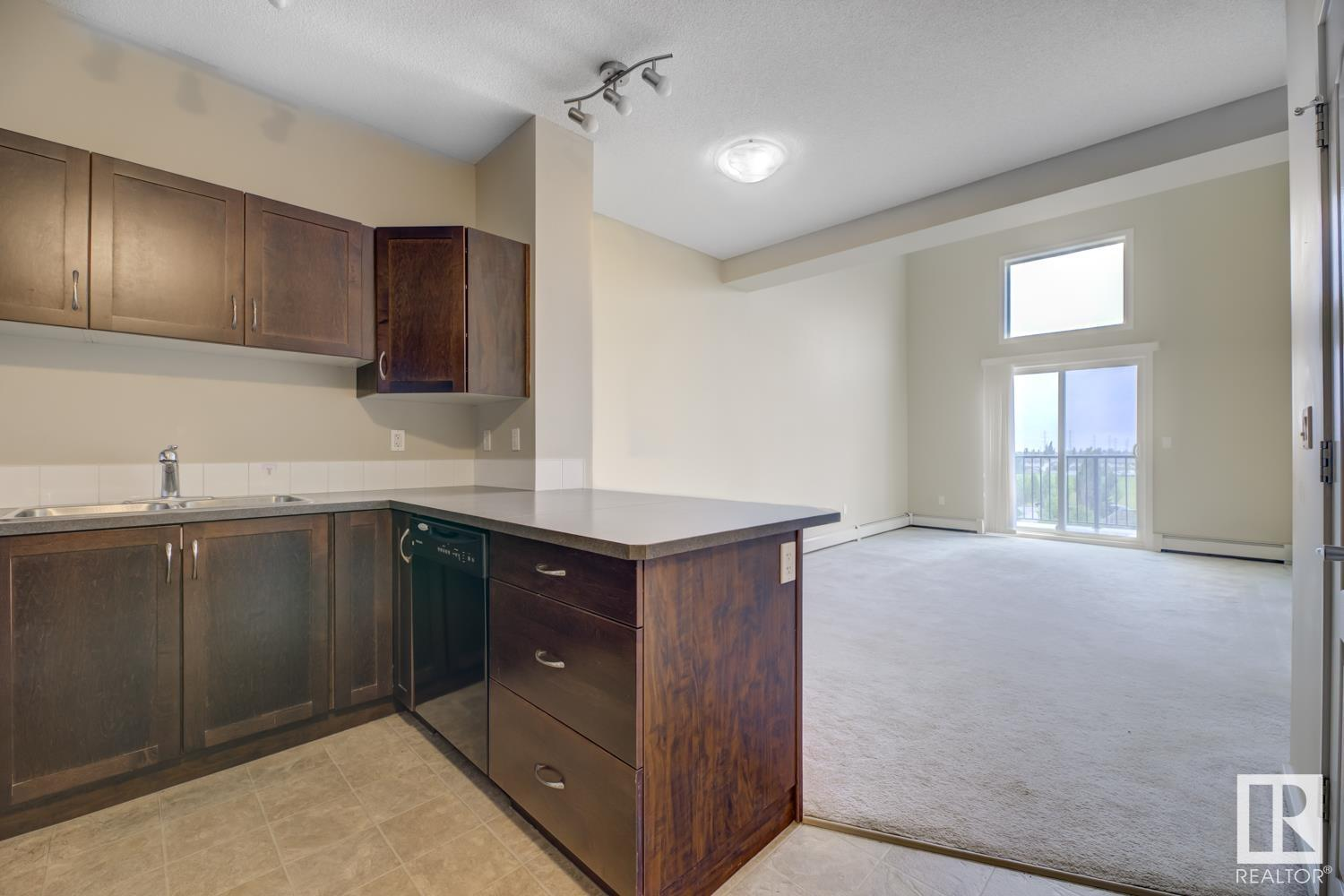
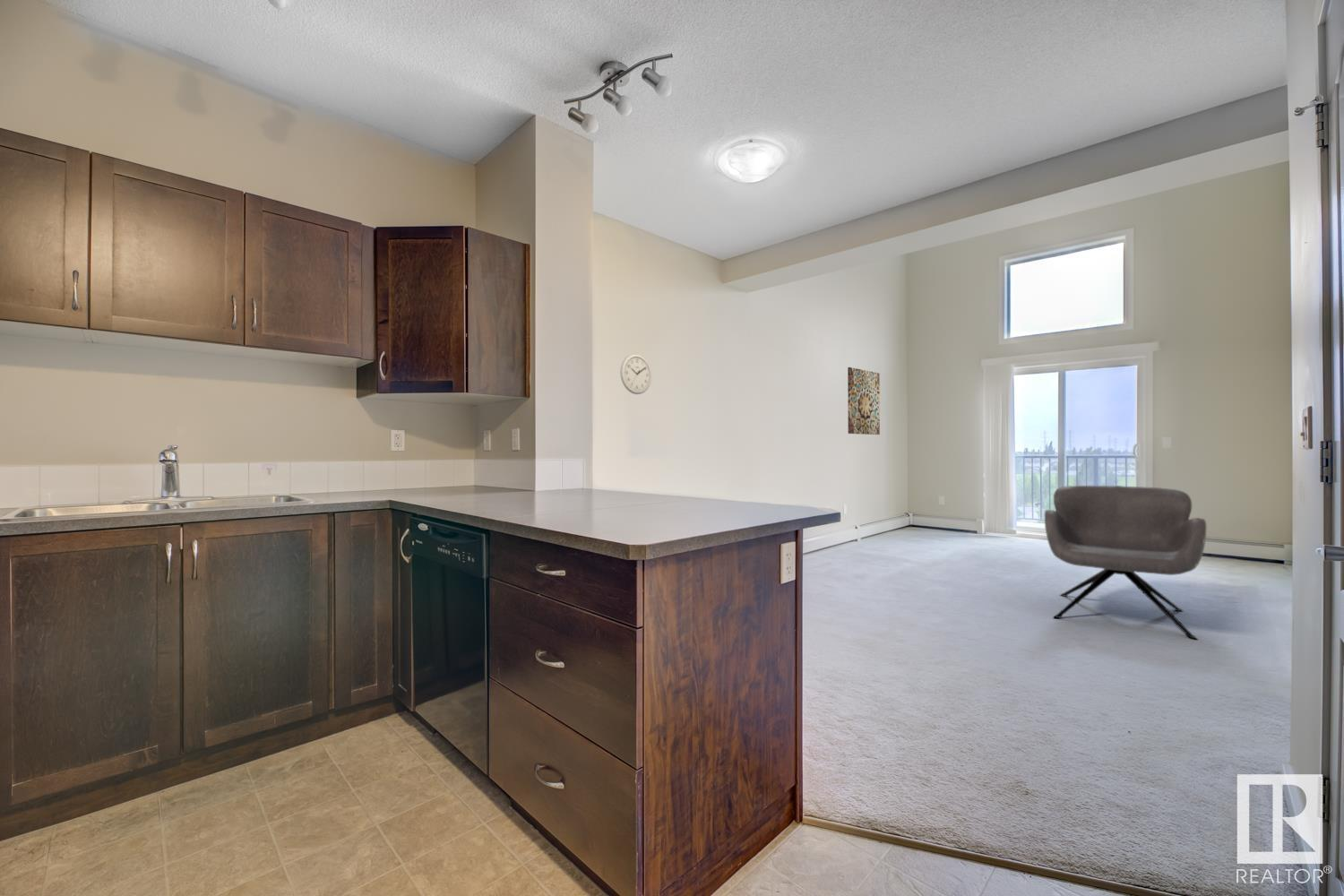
+ wall clock [619,353,652,395]
+ wall art [847,366,881,435]
+ armchair [1044,485,1207,641]
